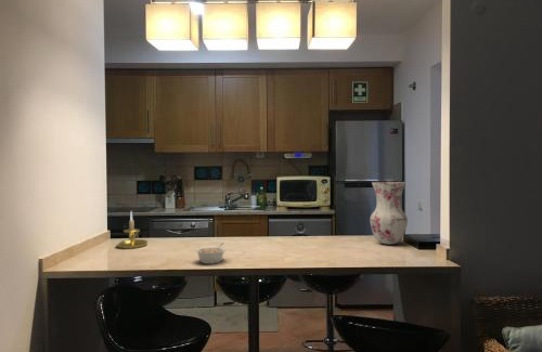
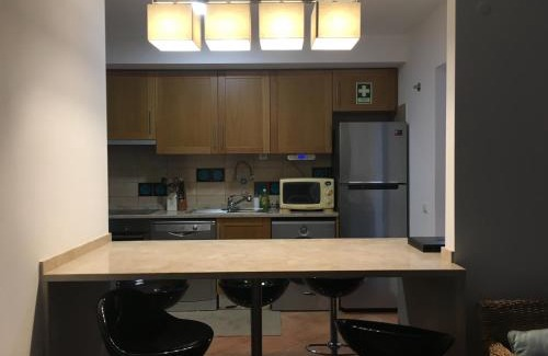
- legume [194,242,228,265]
- vase [369,181,409,246]
- candle holder [115,210,149,250]
